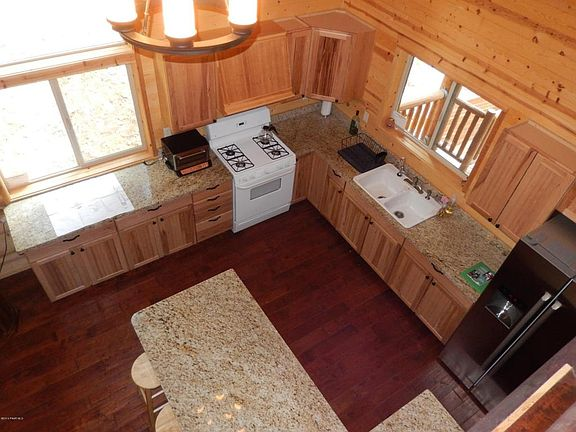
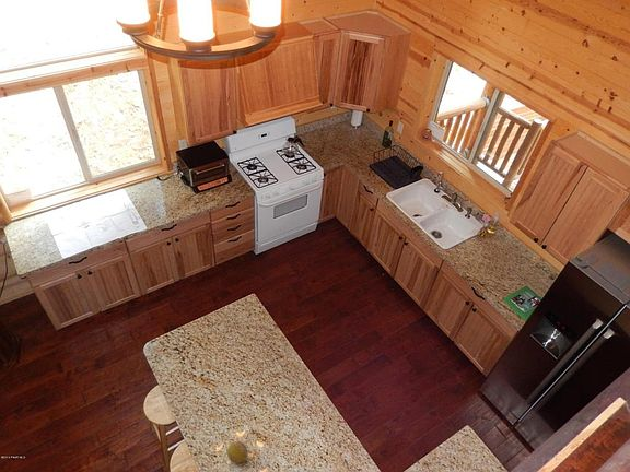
+ fruit [226,440,248,464]
